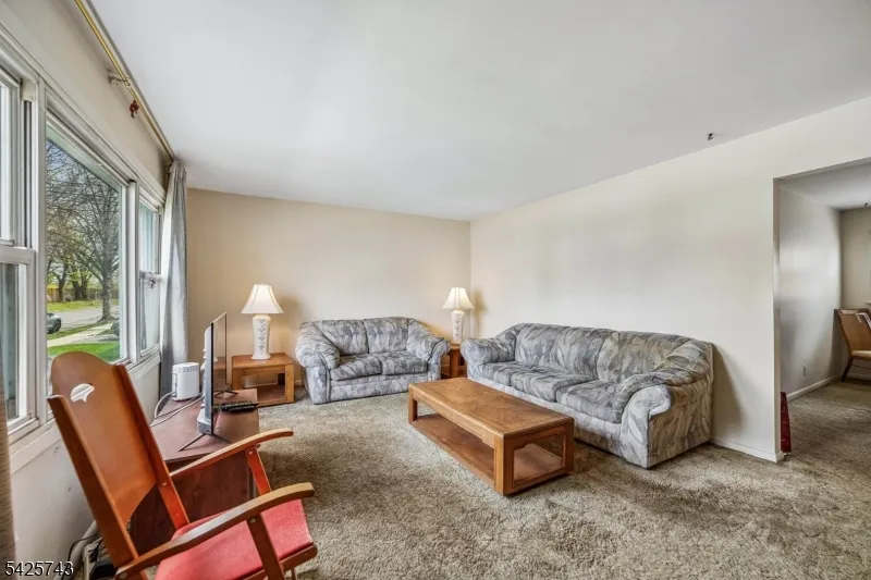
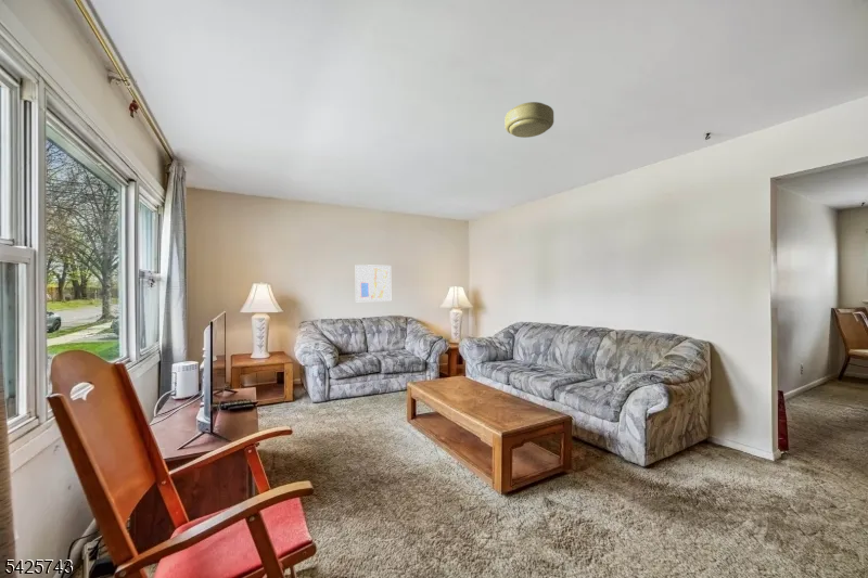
+ wall art [355,264,393,303]
+ ceiling light [505,101,554,139]
